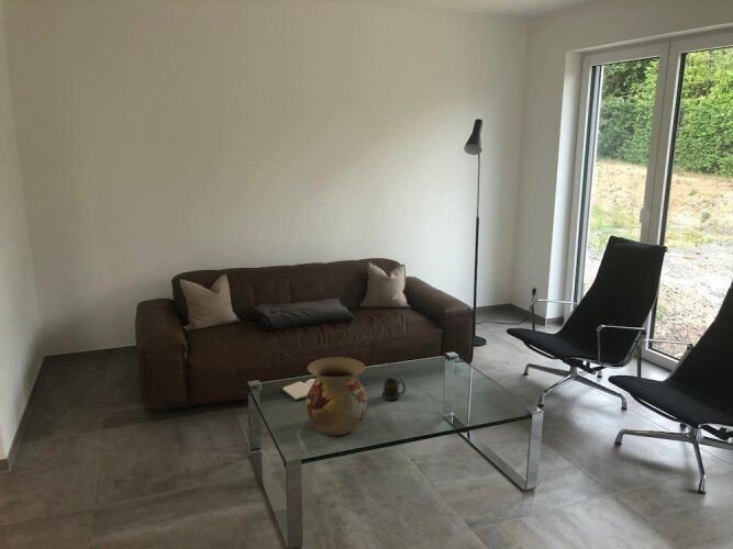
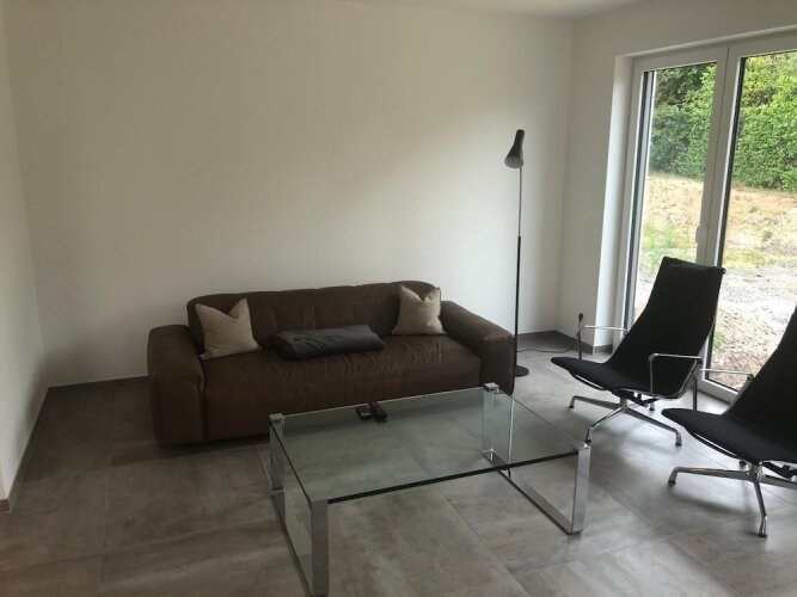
- mug [381,378,407,402]
- vase [306,356,368,436]
- hardback book [280,378,316,402]
